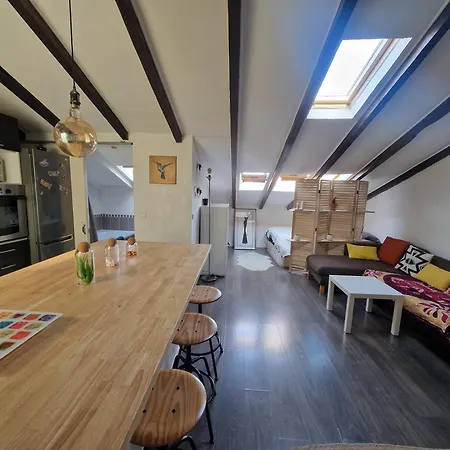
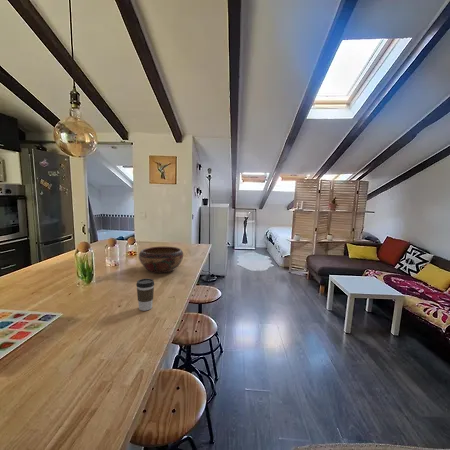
+ coffee cup [135,278,155,312]
+ decorative bowl [138,246,184,274]
